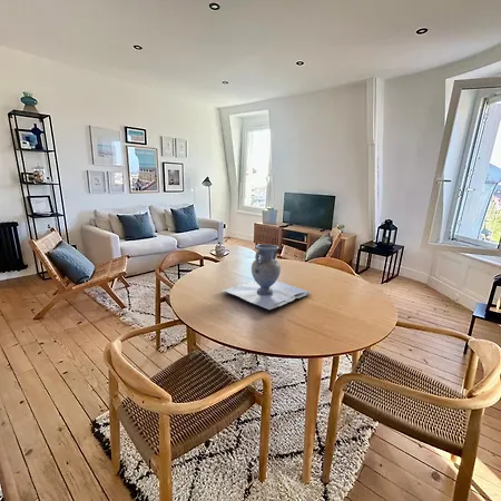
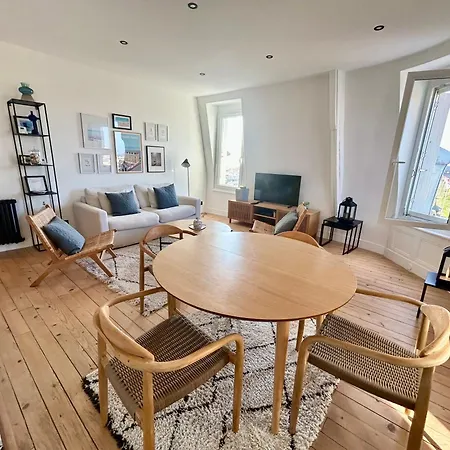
- vase [222,243,313,311]
